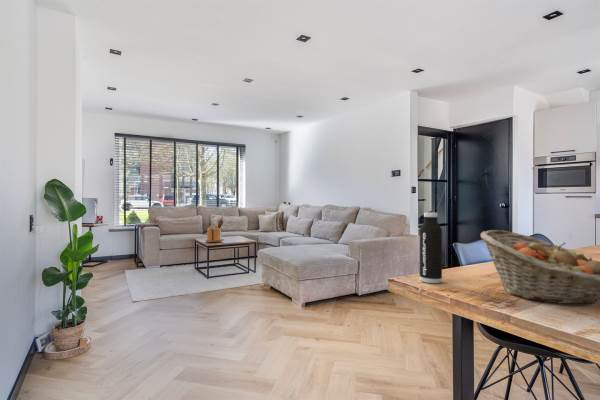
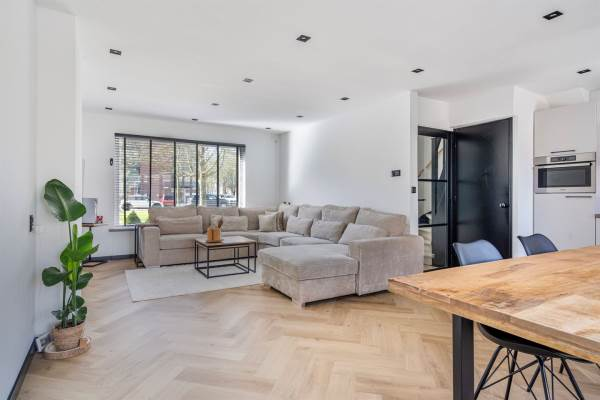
- water bottle [419,212,443,284]
- fruit basket [479,229,600,305]
